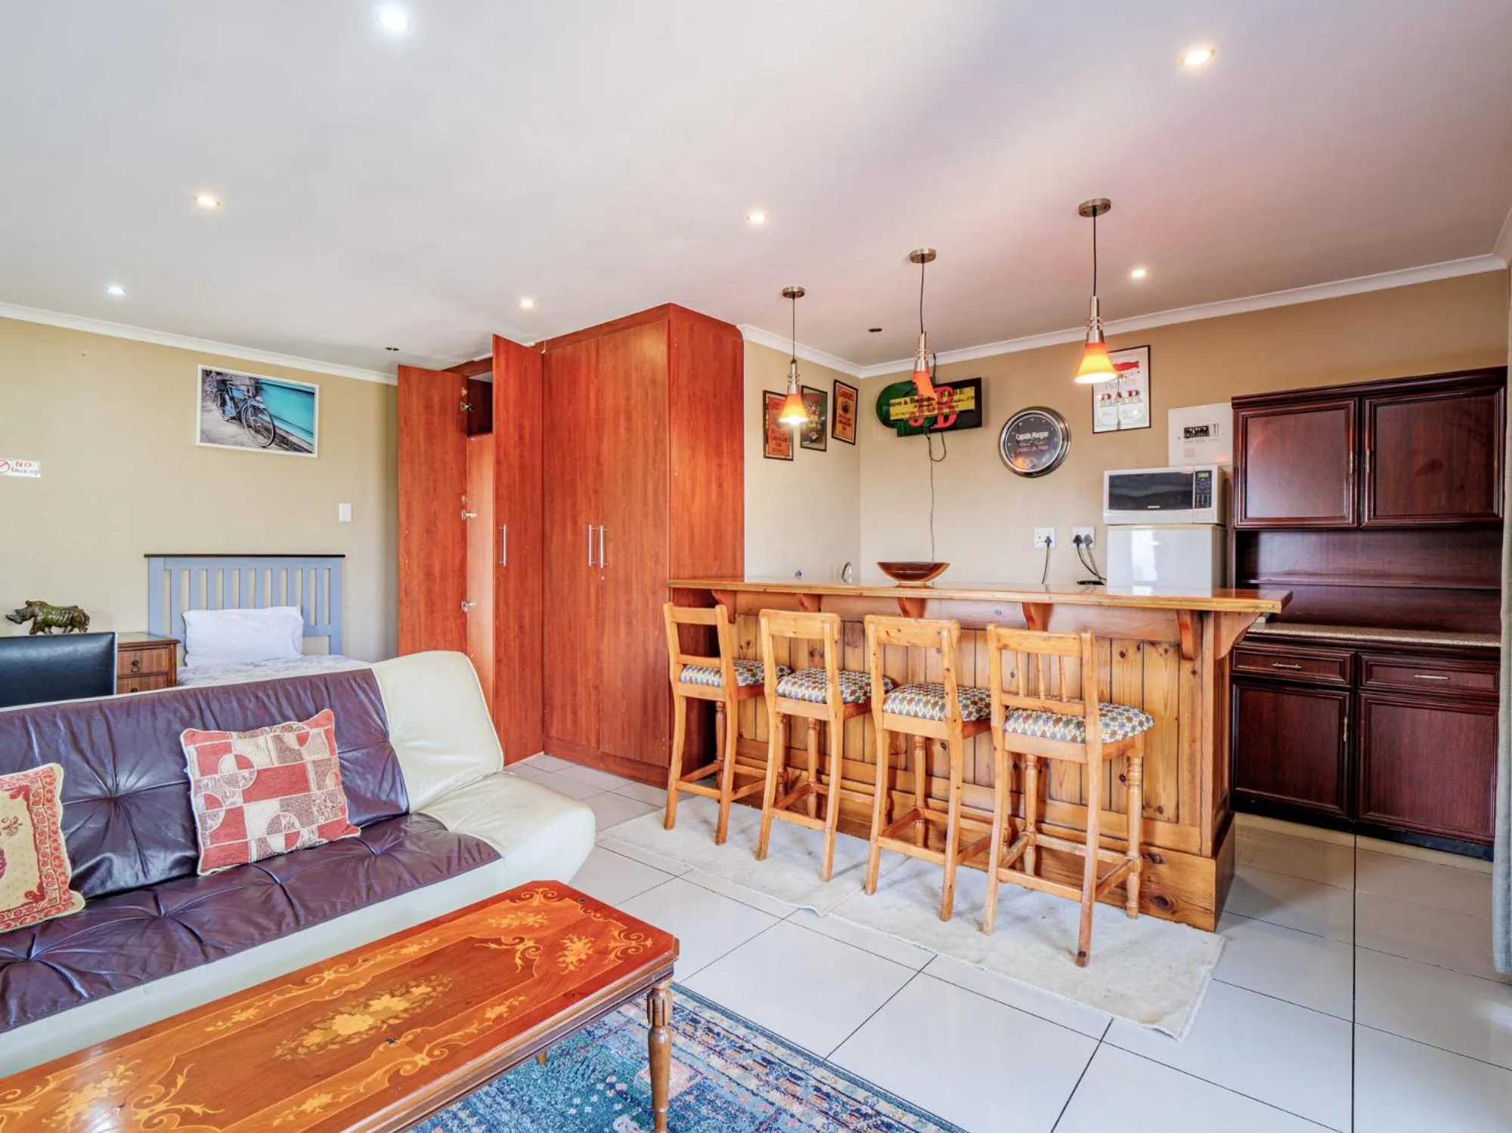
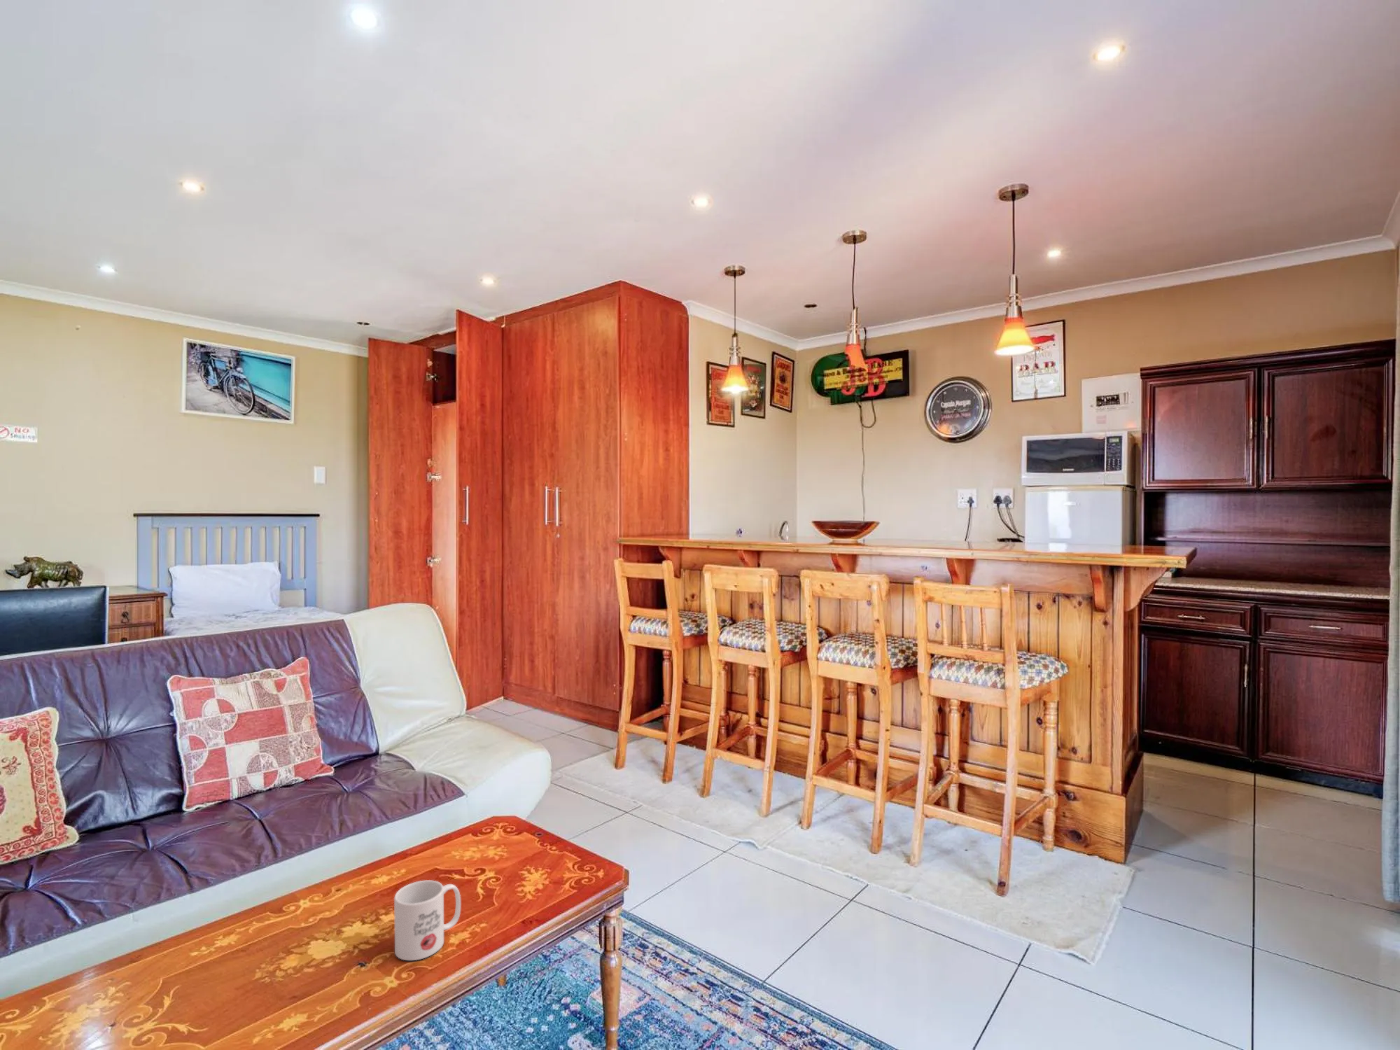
+ mug [394,879,461,961]
